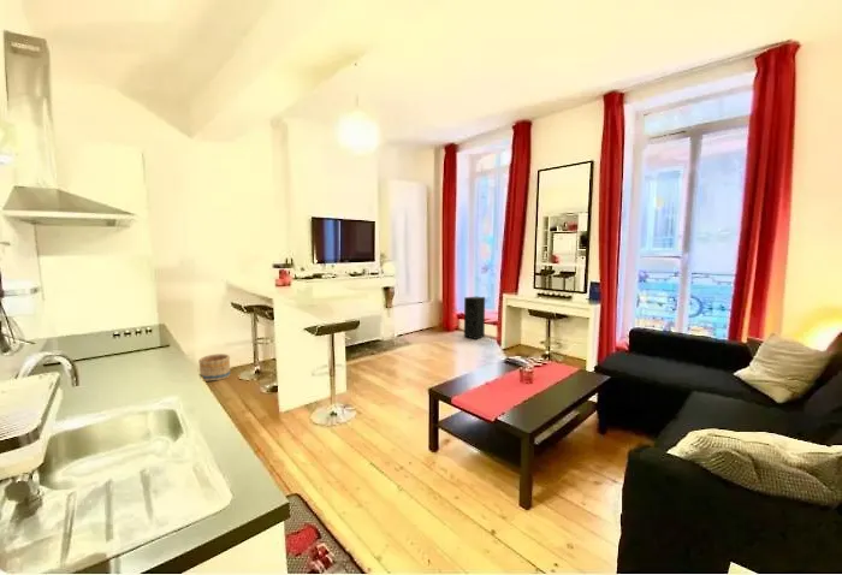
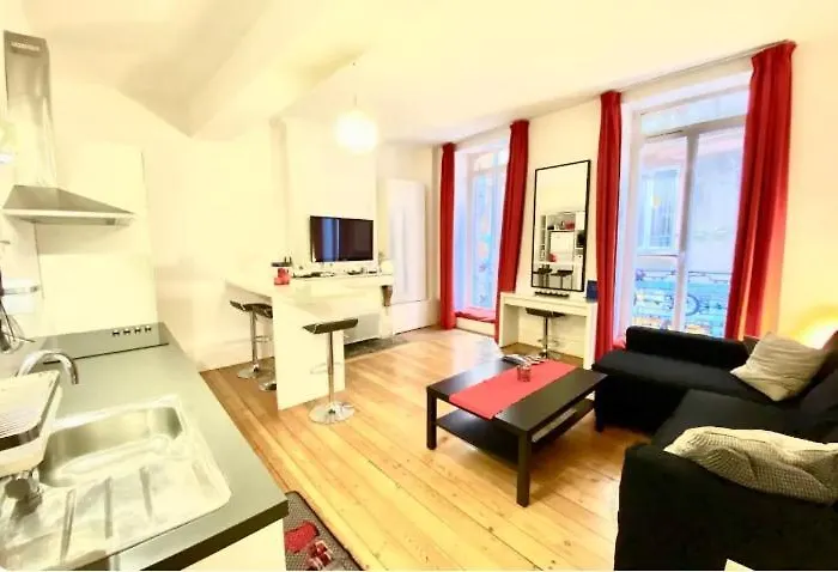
- speaker [463,296,486,340]
- basket [197,352,231,383]
